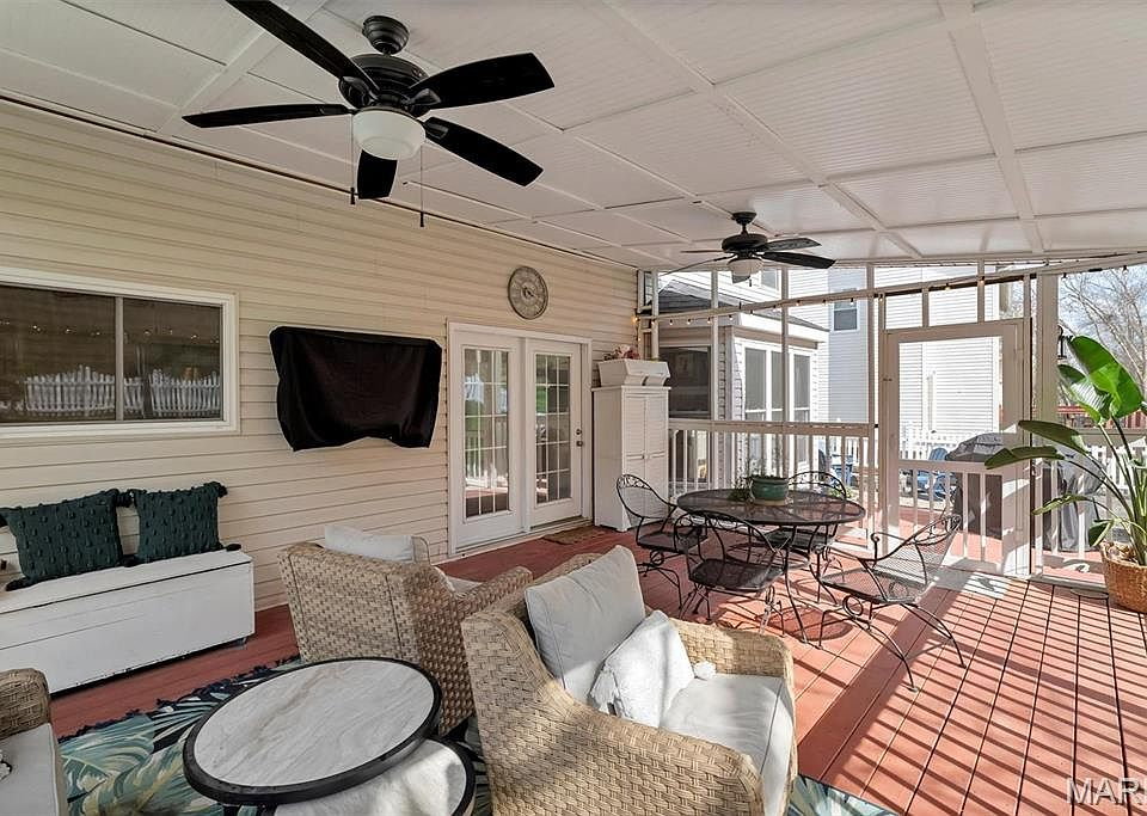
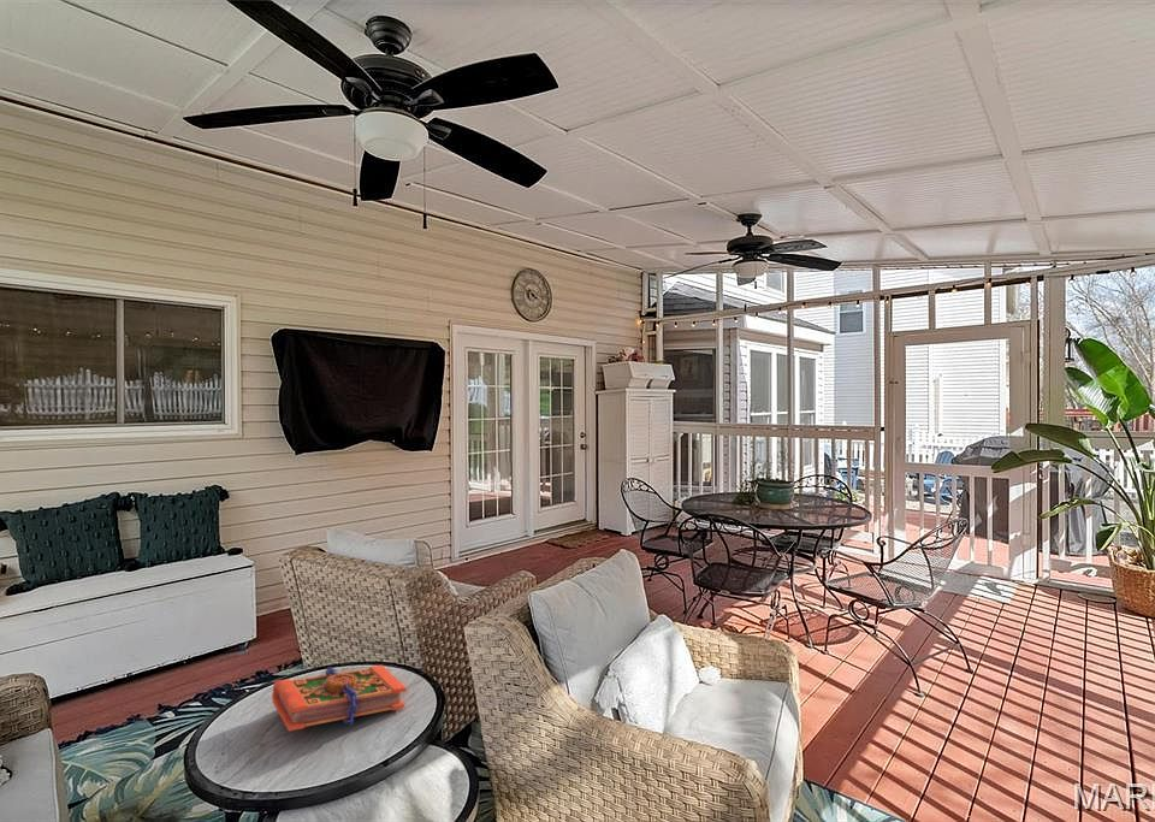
+ book [271,664,408,732]
